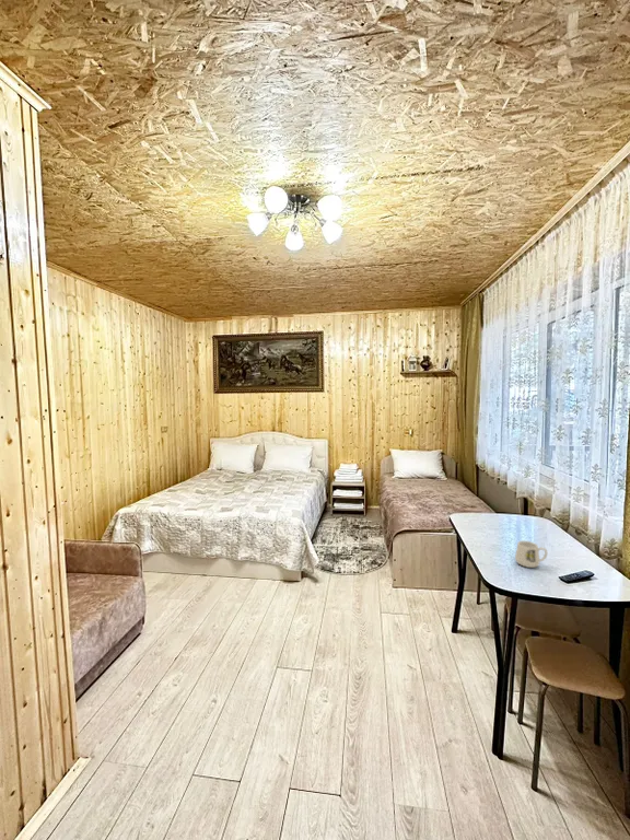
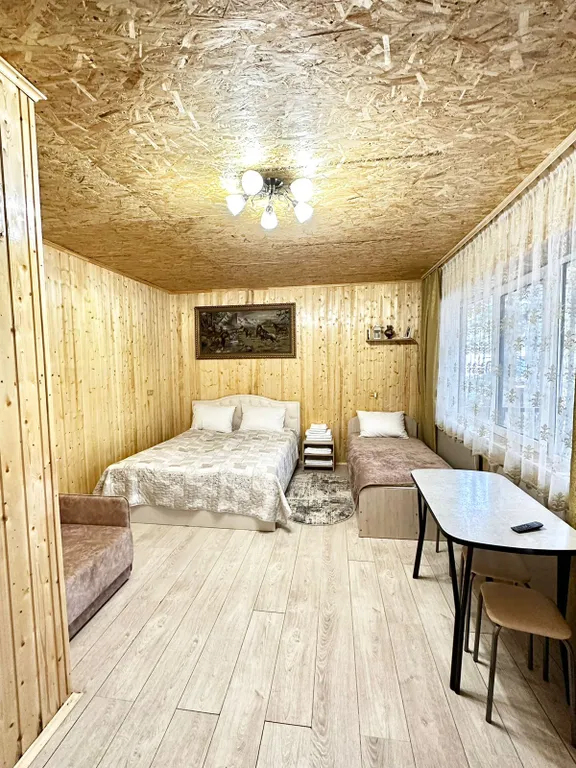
- mug [514,540,548,569]
